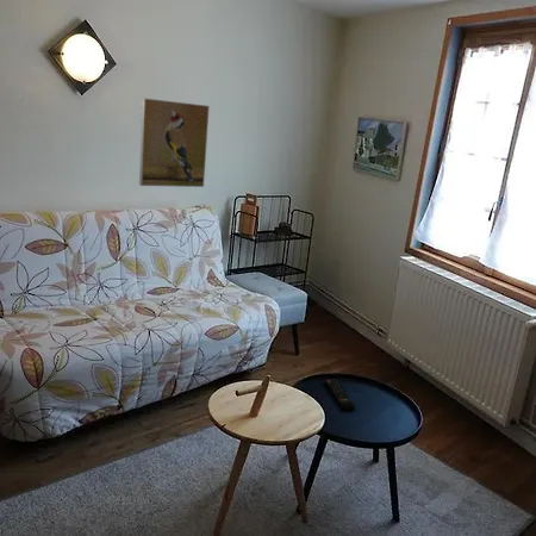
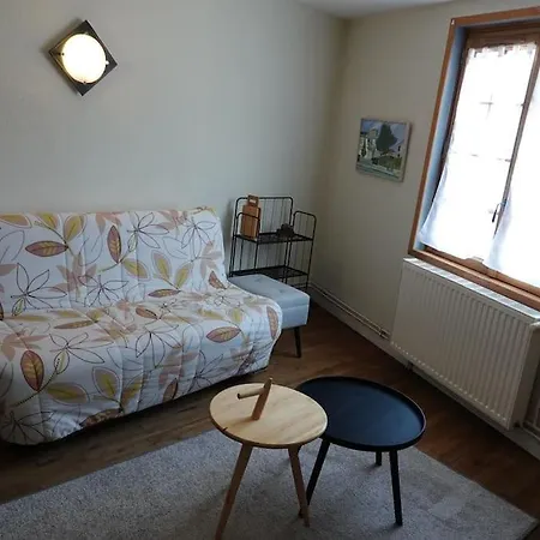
- remote control [324,378,356,412]
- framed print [138,98,211,188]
